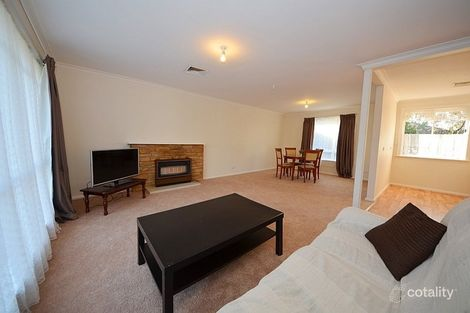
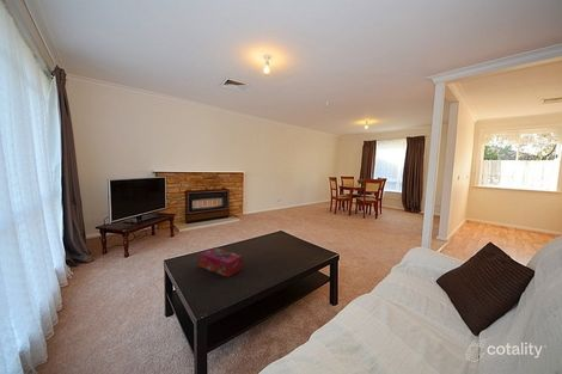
+ tissue box [198,246,244,278]
